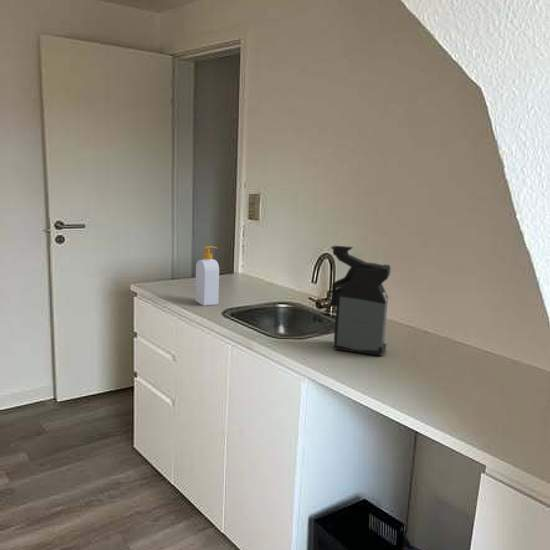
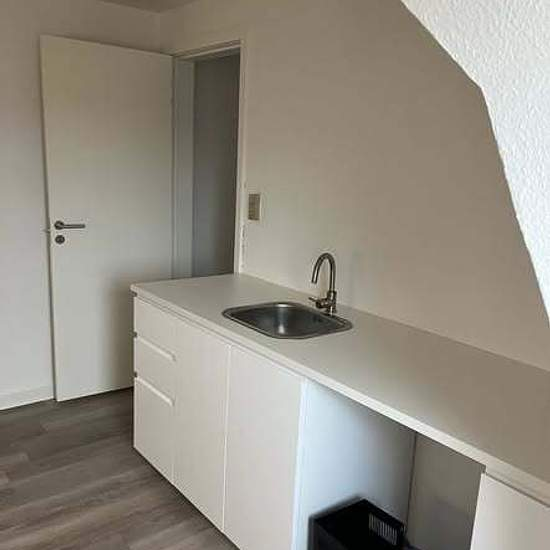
- coffee maker [328,245,392,356]
- soap bottle [194,245,220,307]
